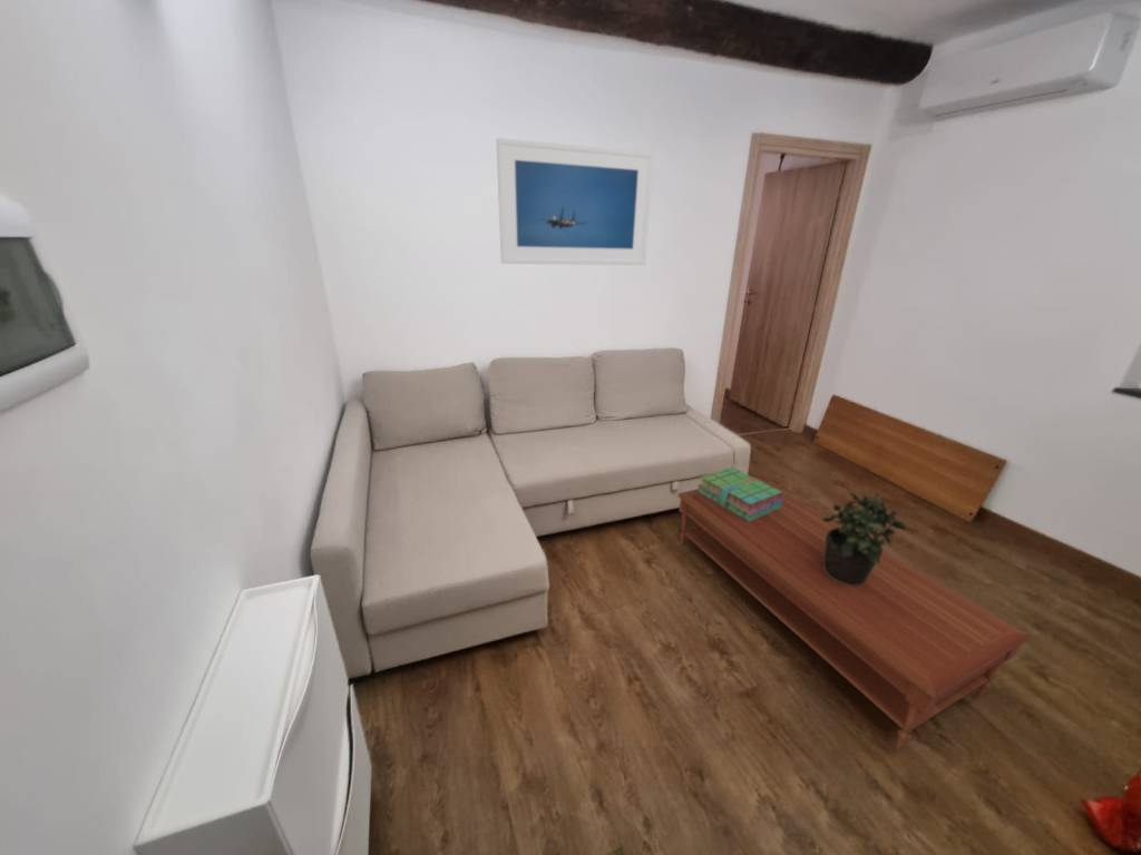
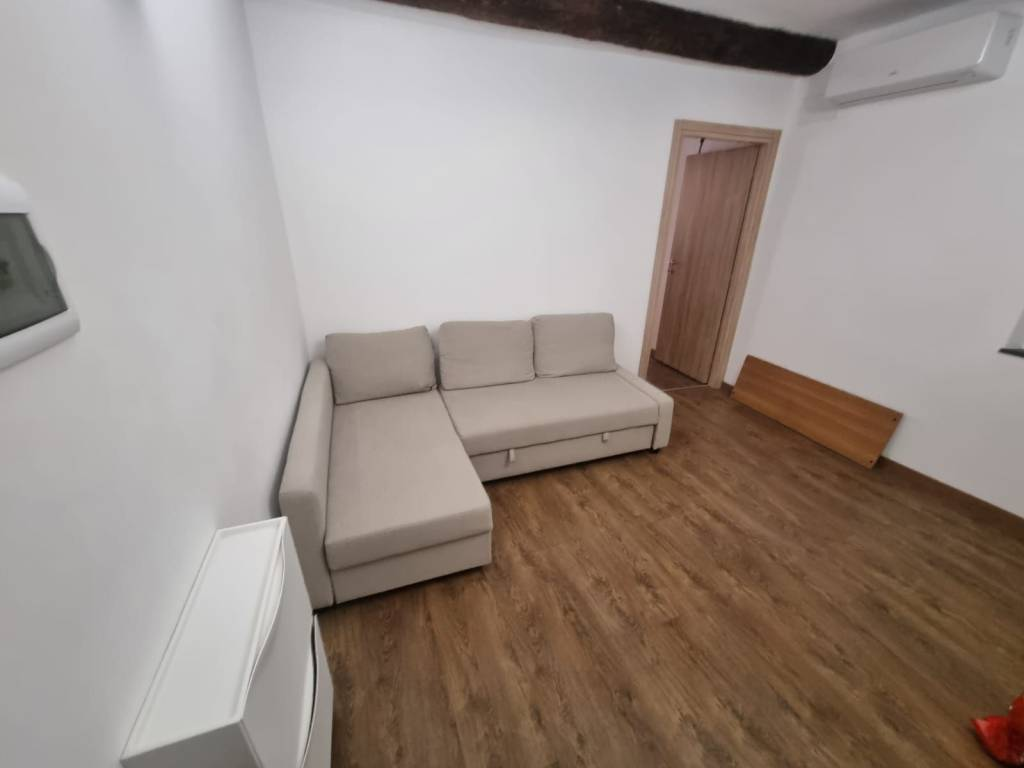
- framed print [496,137,655,266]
- stack of books [696,466,783,521]
- potted plant [822,492,908,586]
- coffee table [677,474,1032,753]
